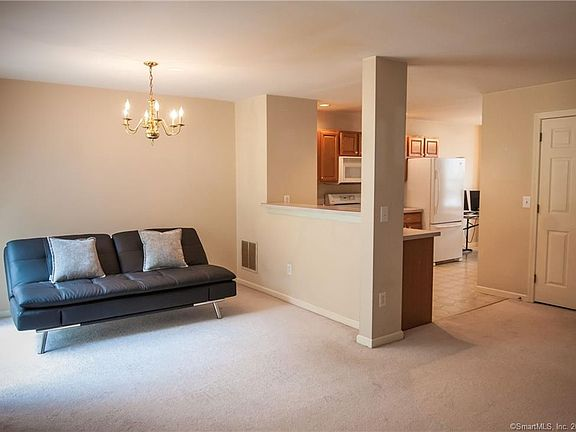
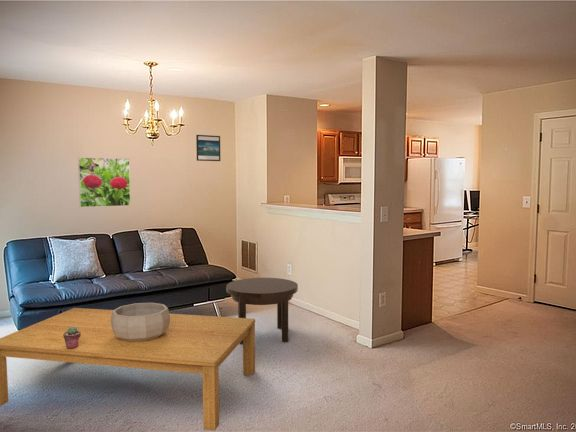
+ decorative bowl [111,302,170,342]
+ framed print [195,134,221,162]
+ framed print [77,156,132,208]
+ potted succulent [63,326,81,349]
+ side table [225,277,299,345]
+ coffee table [0,307,256,432]
